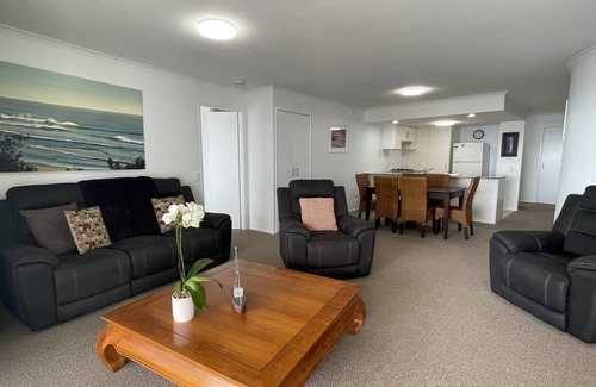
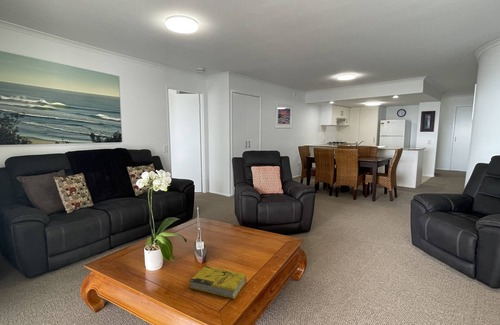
+ book [188,265,247,300]
